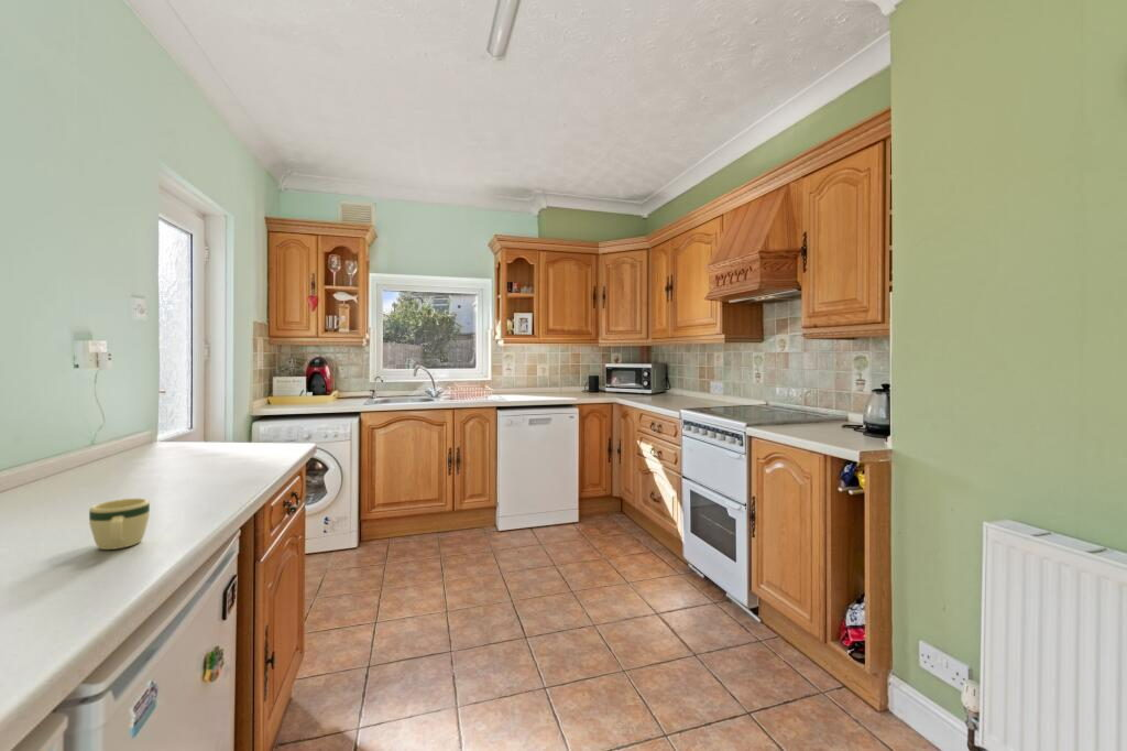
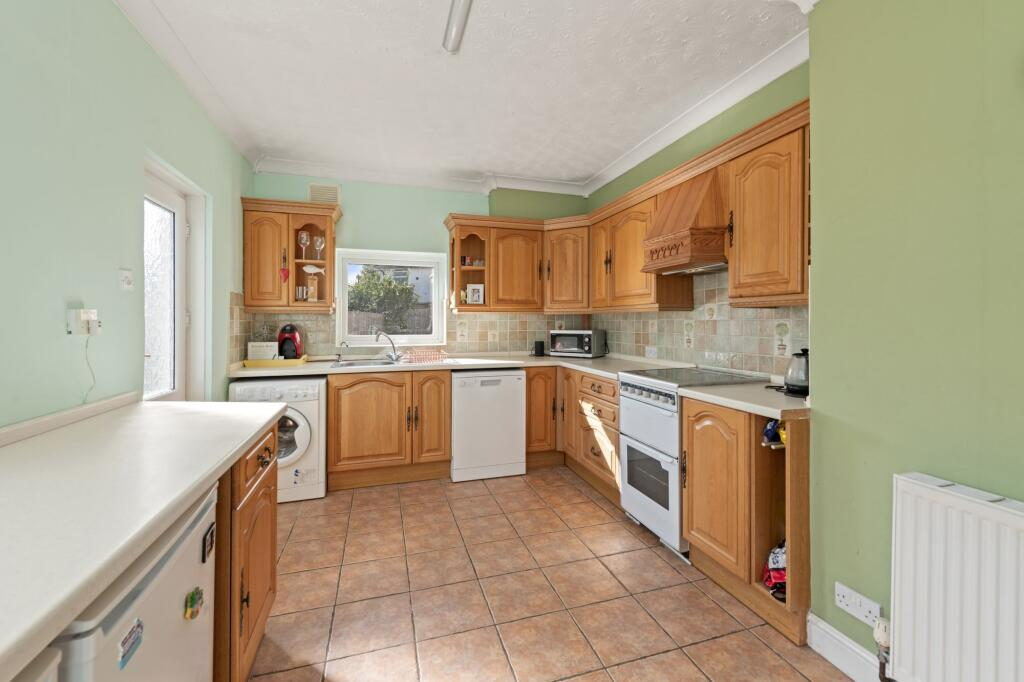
- mug [88,498,151,551]
